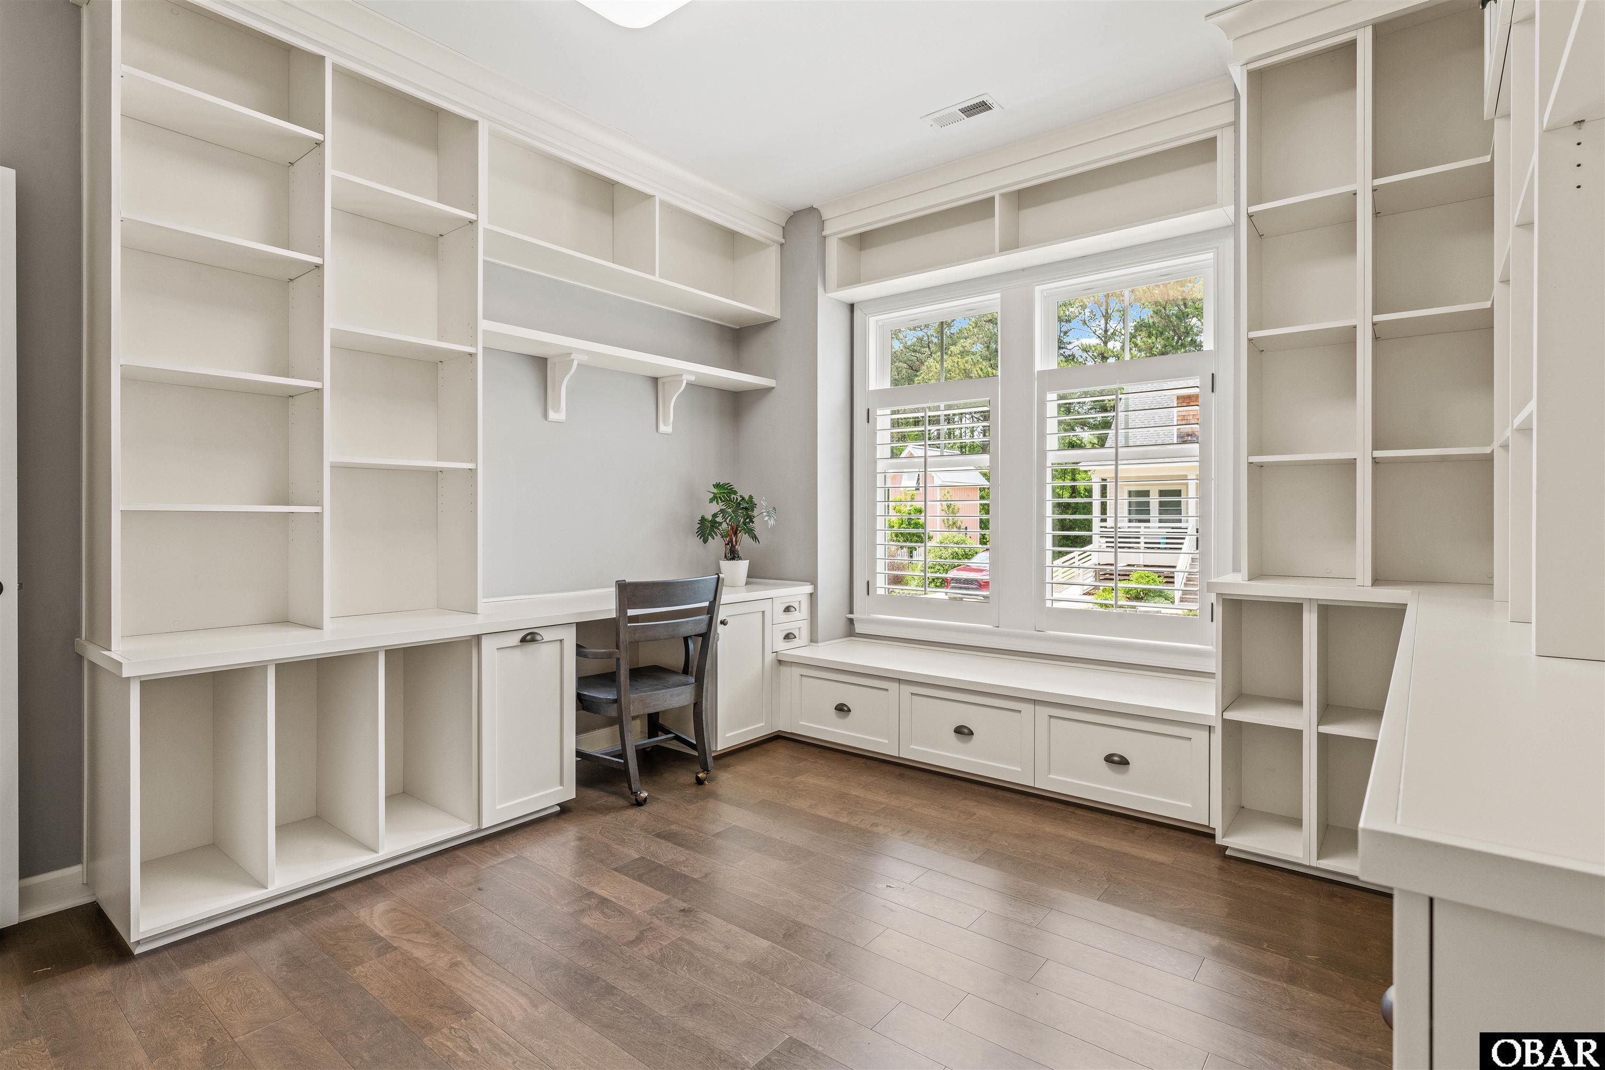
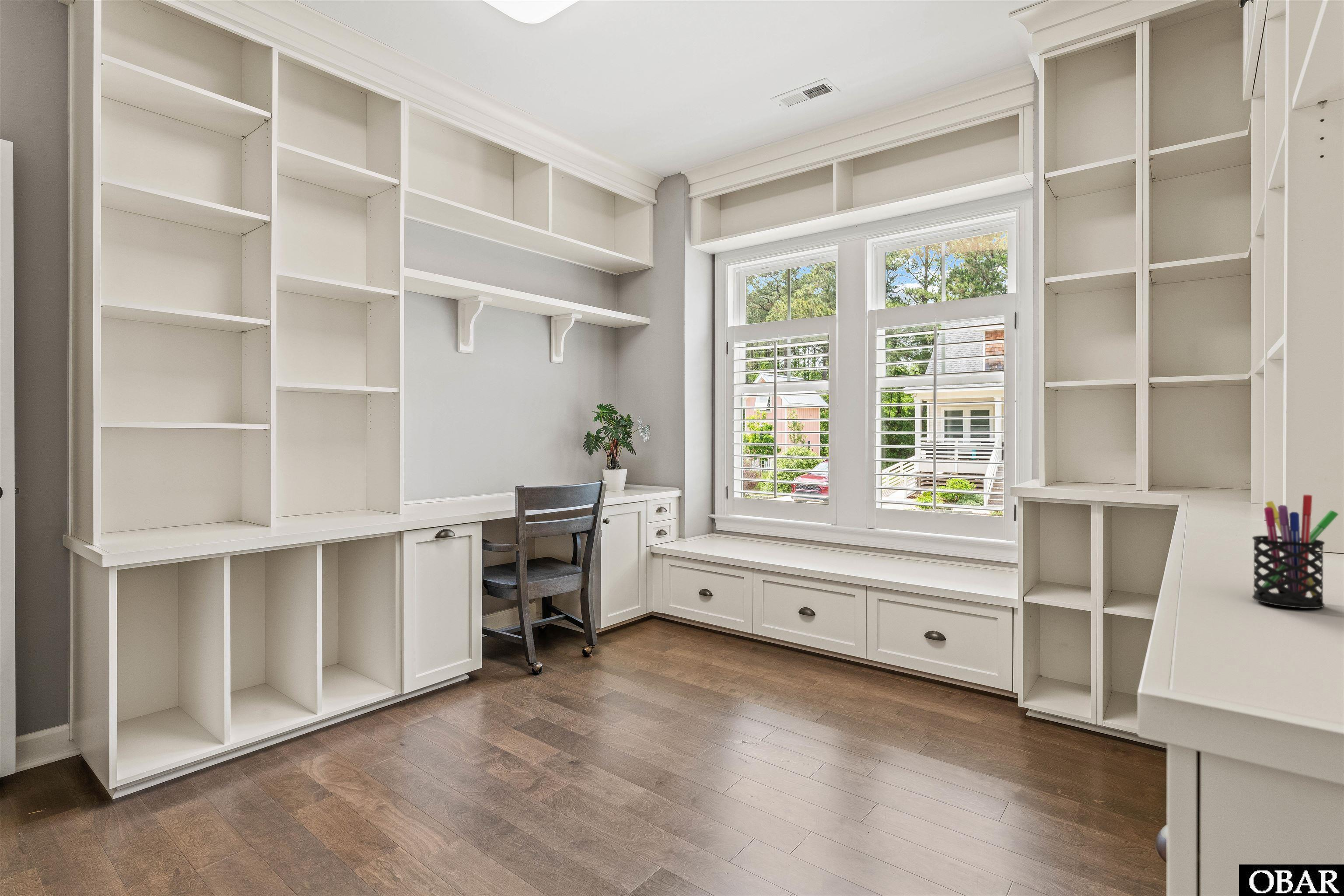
+ pen holder [1252,494,1339,609]
